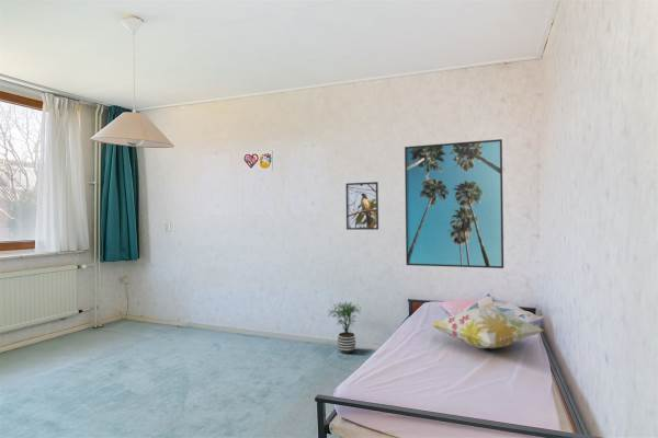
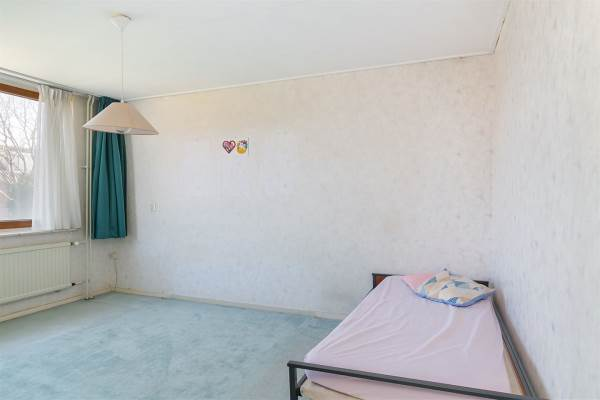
- decorative pillow [429,307,545,349]
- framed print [404,138,504,269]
- potted plant [327,301,363,355]
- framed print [344,181,379,231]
